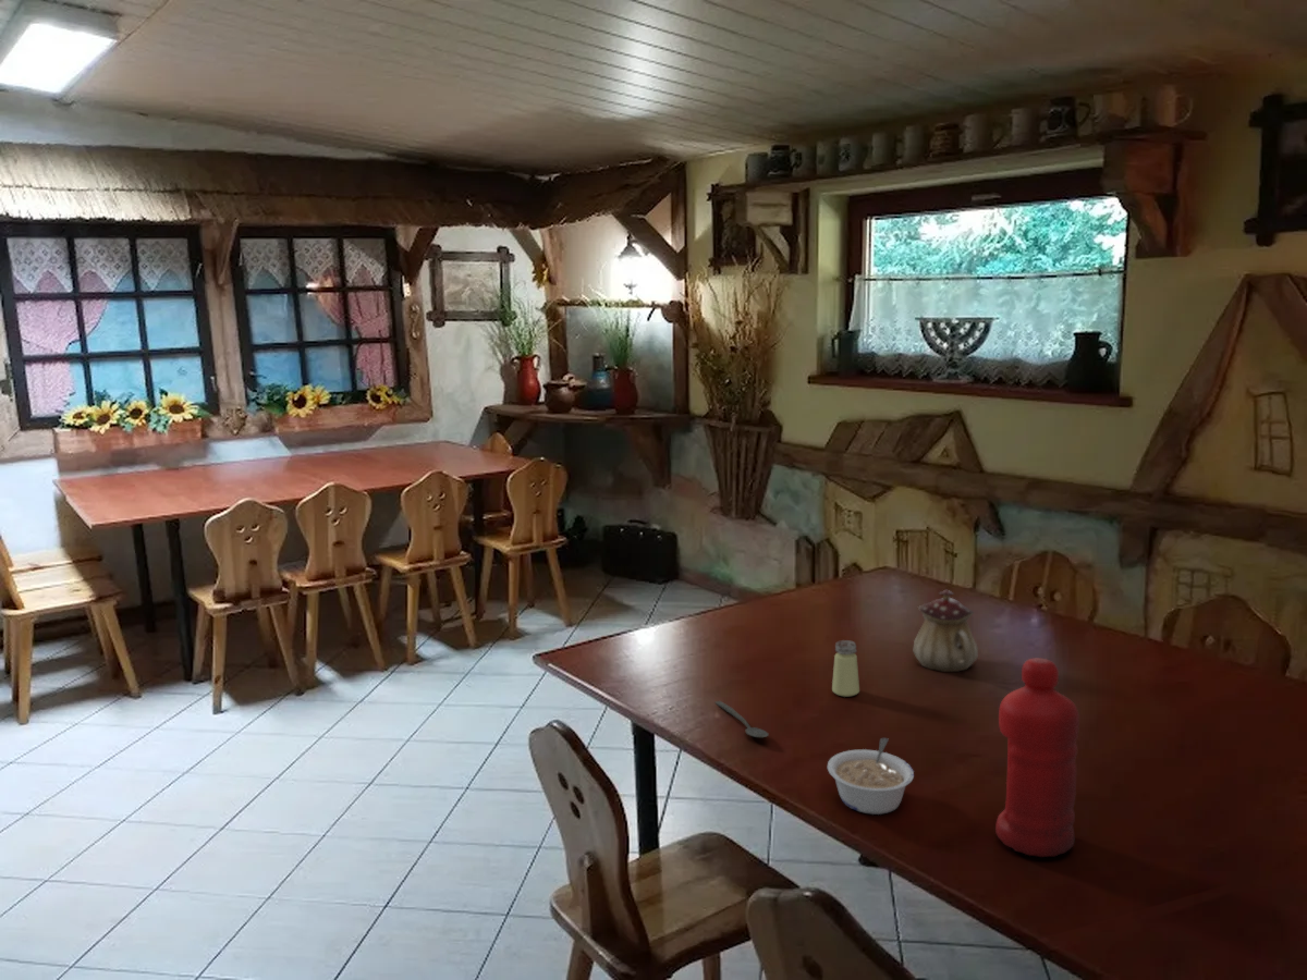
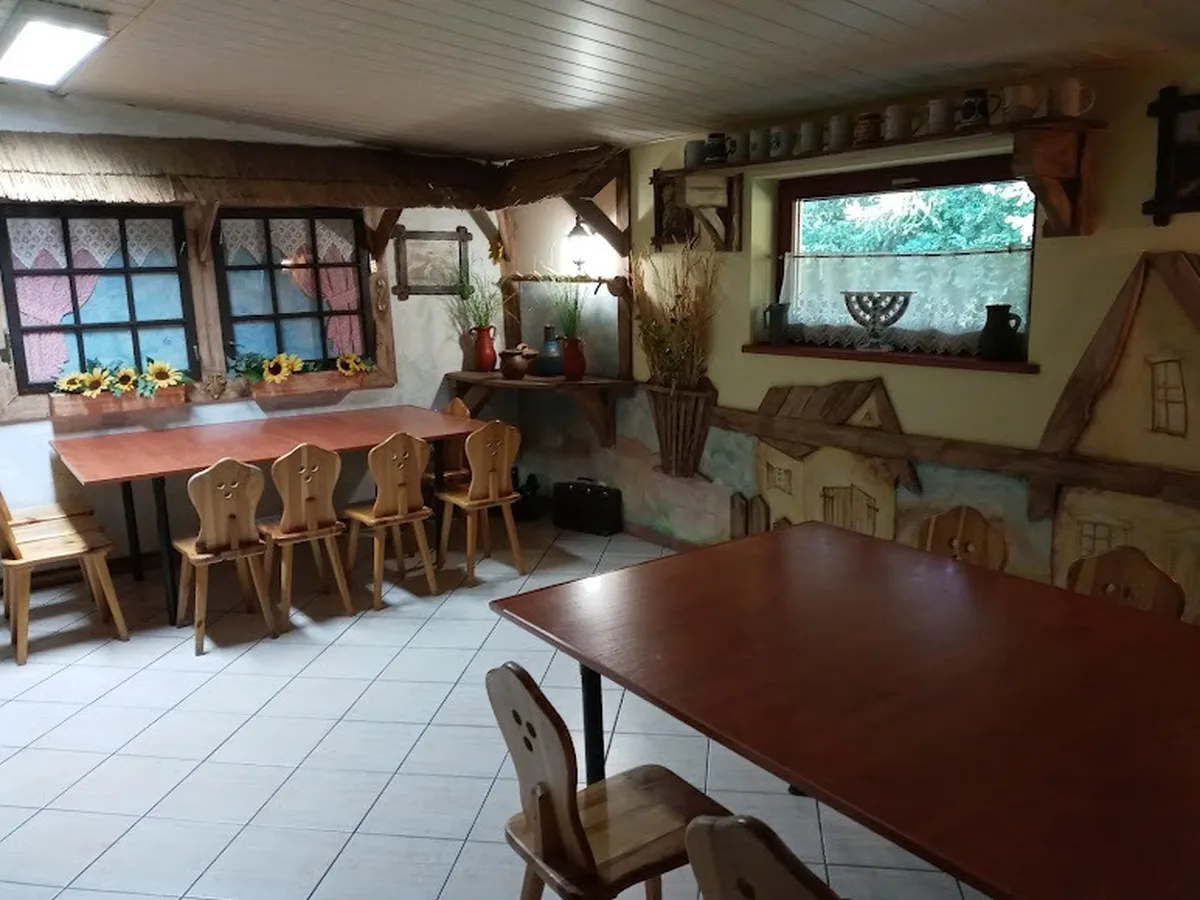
- water bottle [994,657,1080,858]
- saltshaker [831,639,860,698]
- spoon [714,700,770,738]
- teapot [913,589,979,673]
- legume [827,737,915,816]
